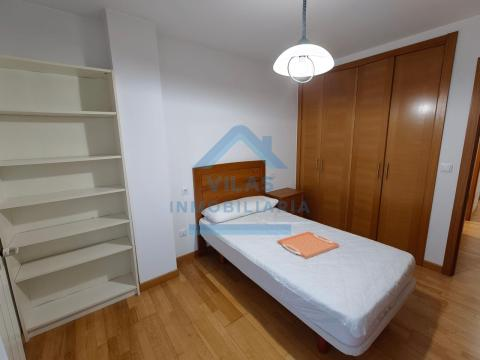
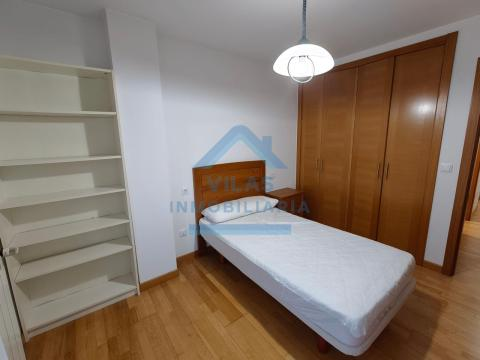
- serving tray [277,230,340,260]
